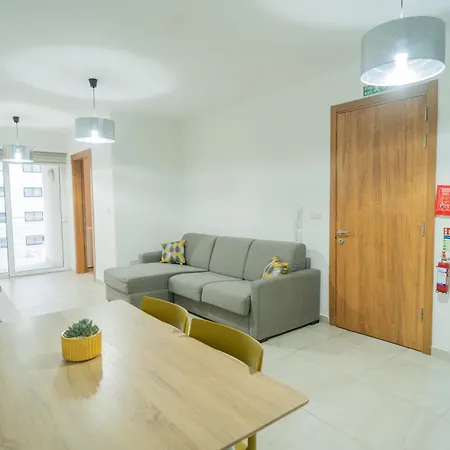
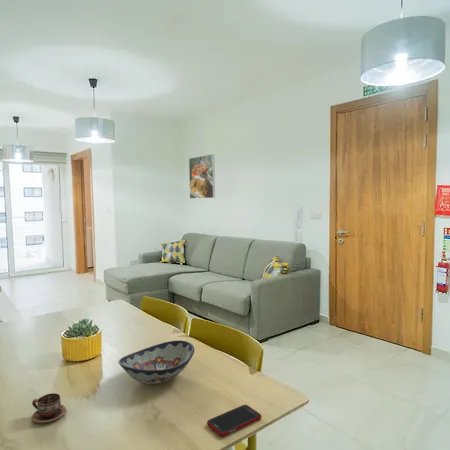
+ decorative bowl [118,339,195,385]
+ cup [30,392,68,424]
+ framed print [188,153,216,199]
+ cell phone [206,404,262,437]
